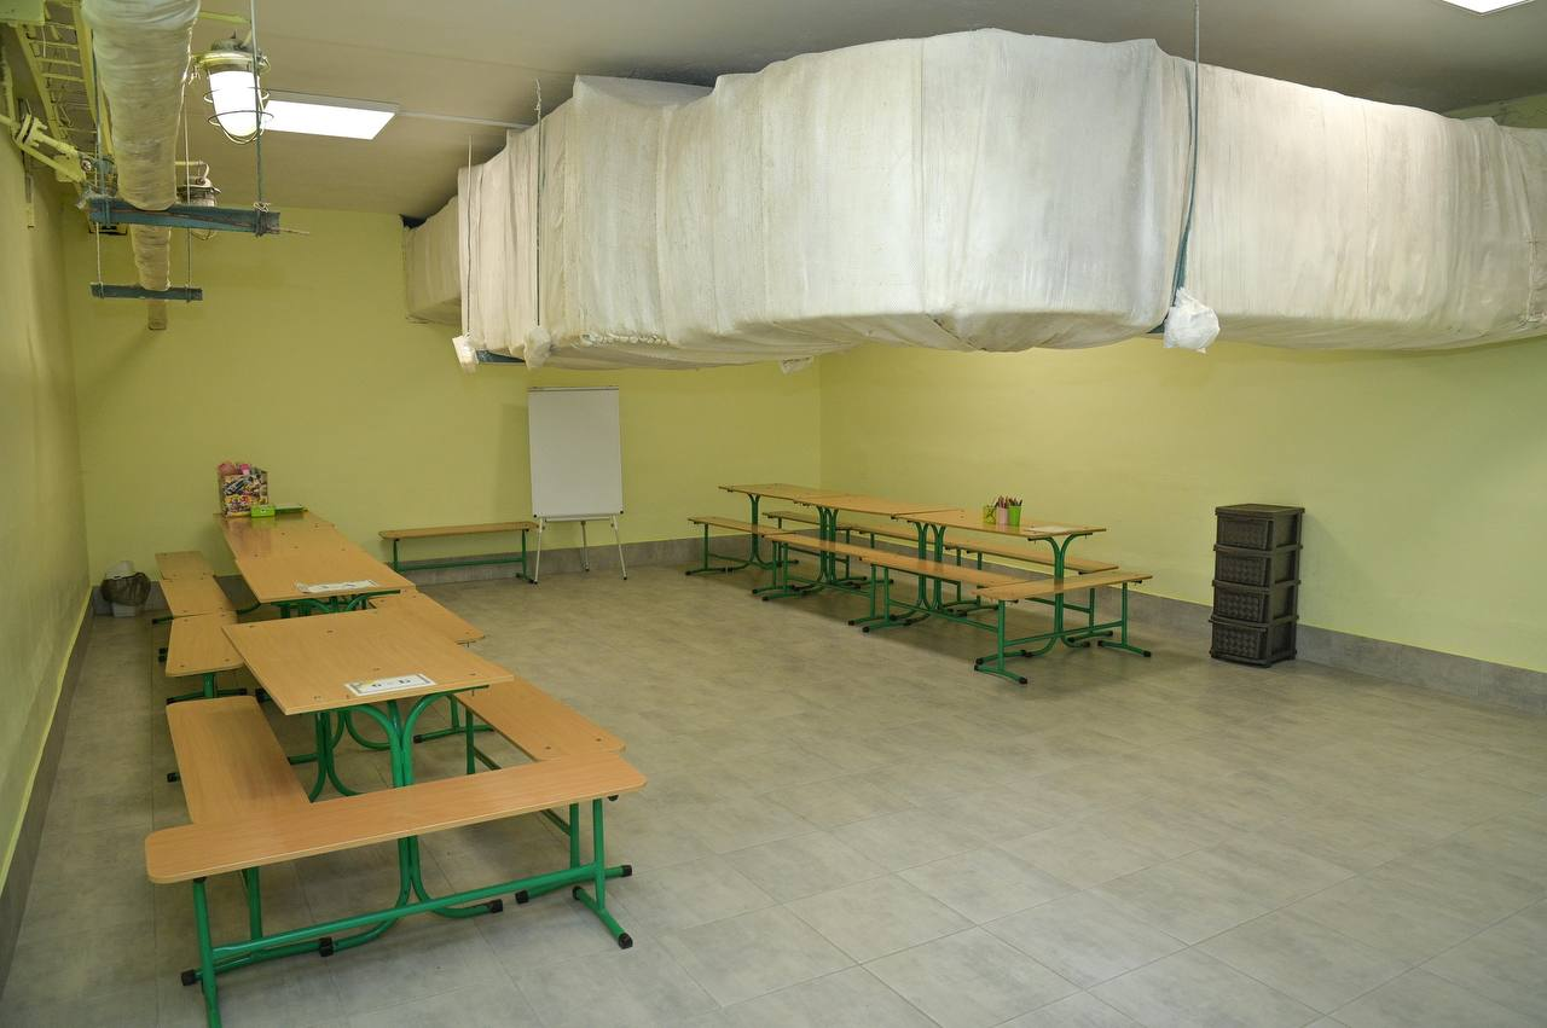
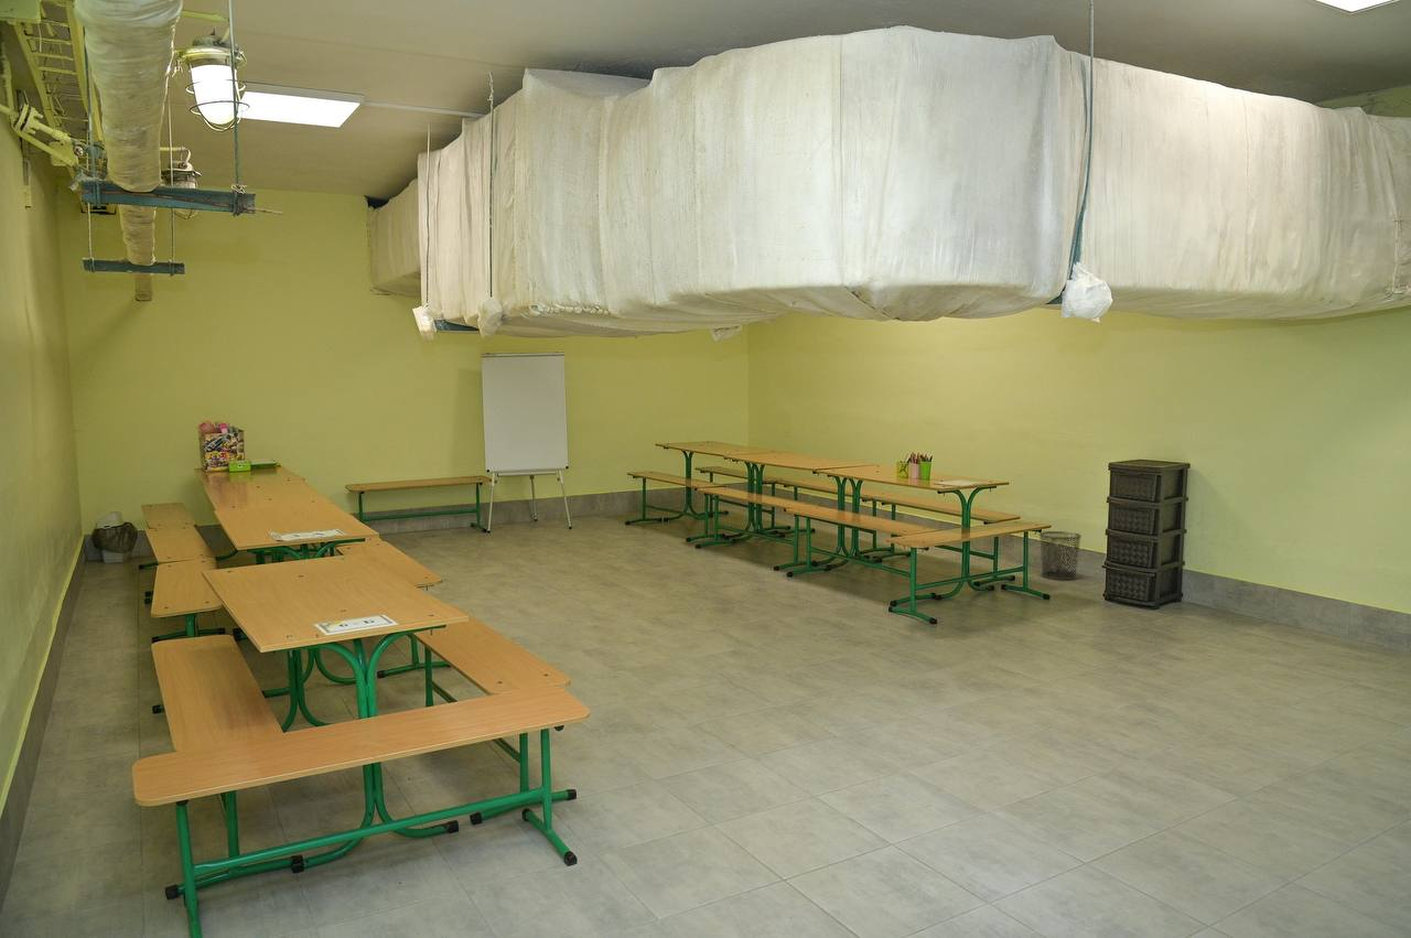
+ waste bin [1037,530,1083,581]
